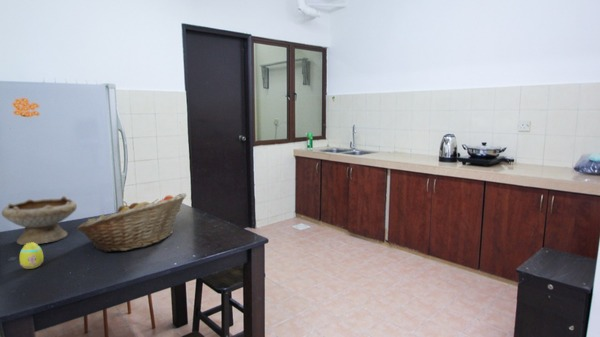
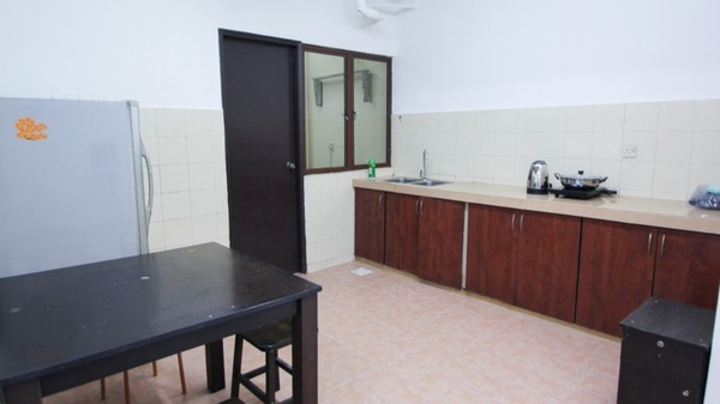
- bowl [1,195,78,246]
- fruit basket [75,192,188,253]
- egg [18,242,44,270]
